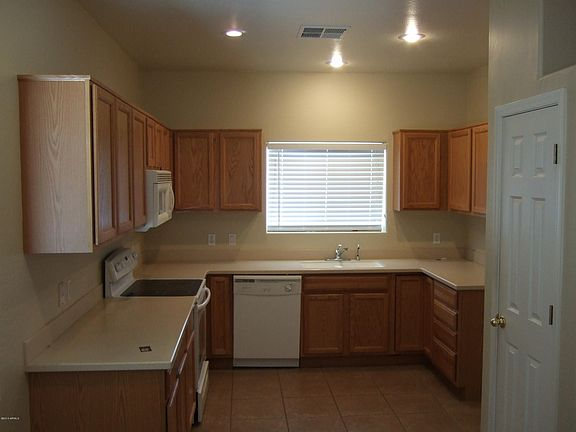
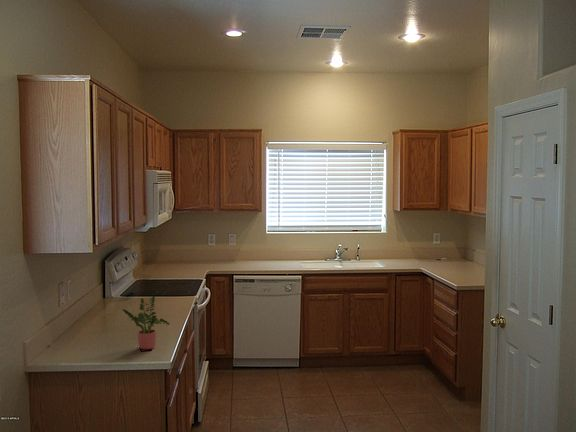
+ potted plant [122,295,170,350]
